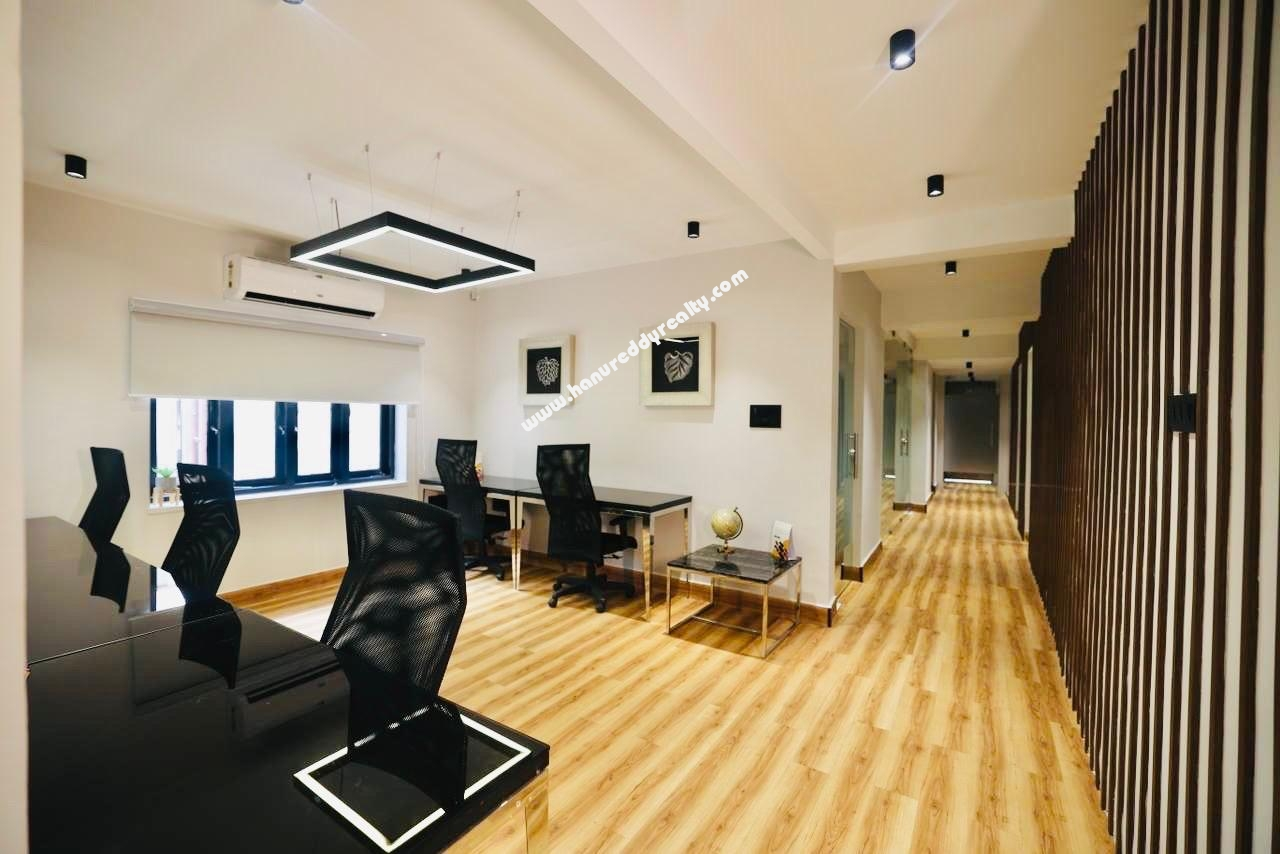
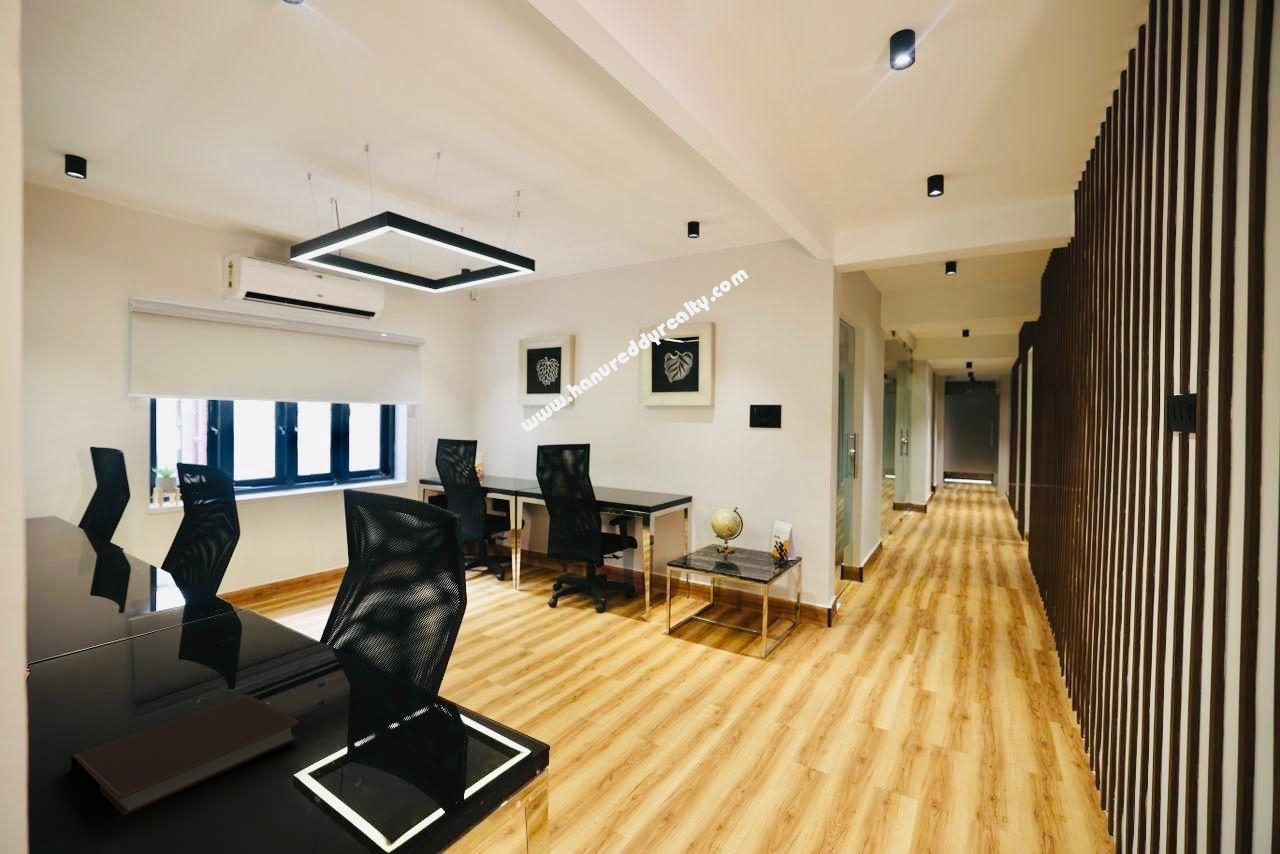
+ notebook [70,693,302,821]
